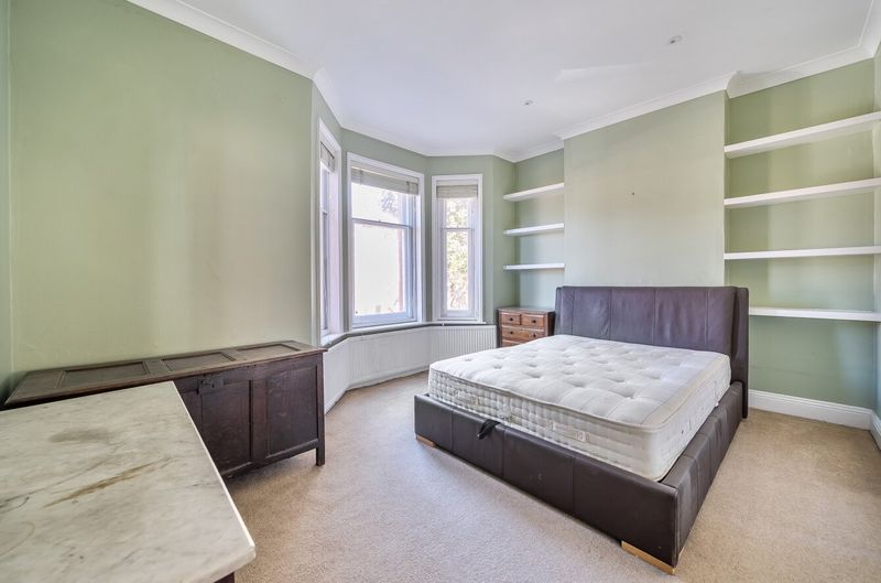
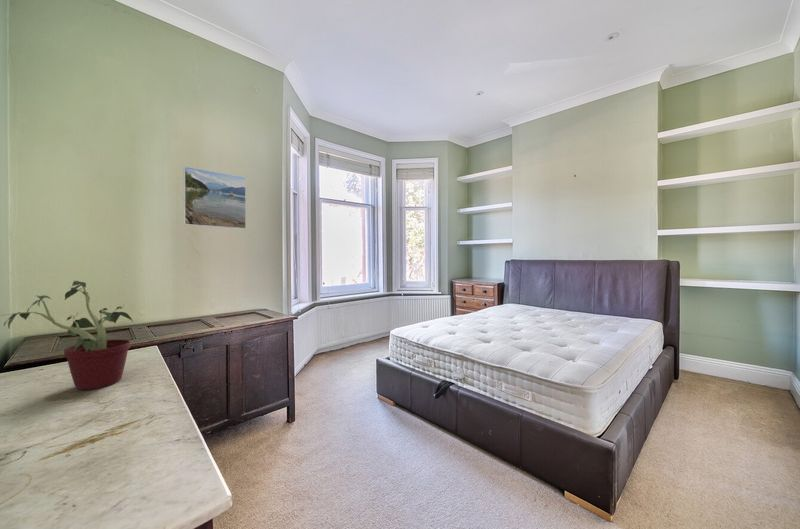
+ potted plant [0,280,134,391]
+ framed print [183,165,247,230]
